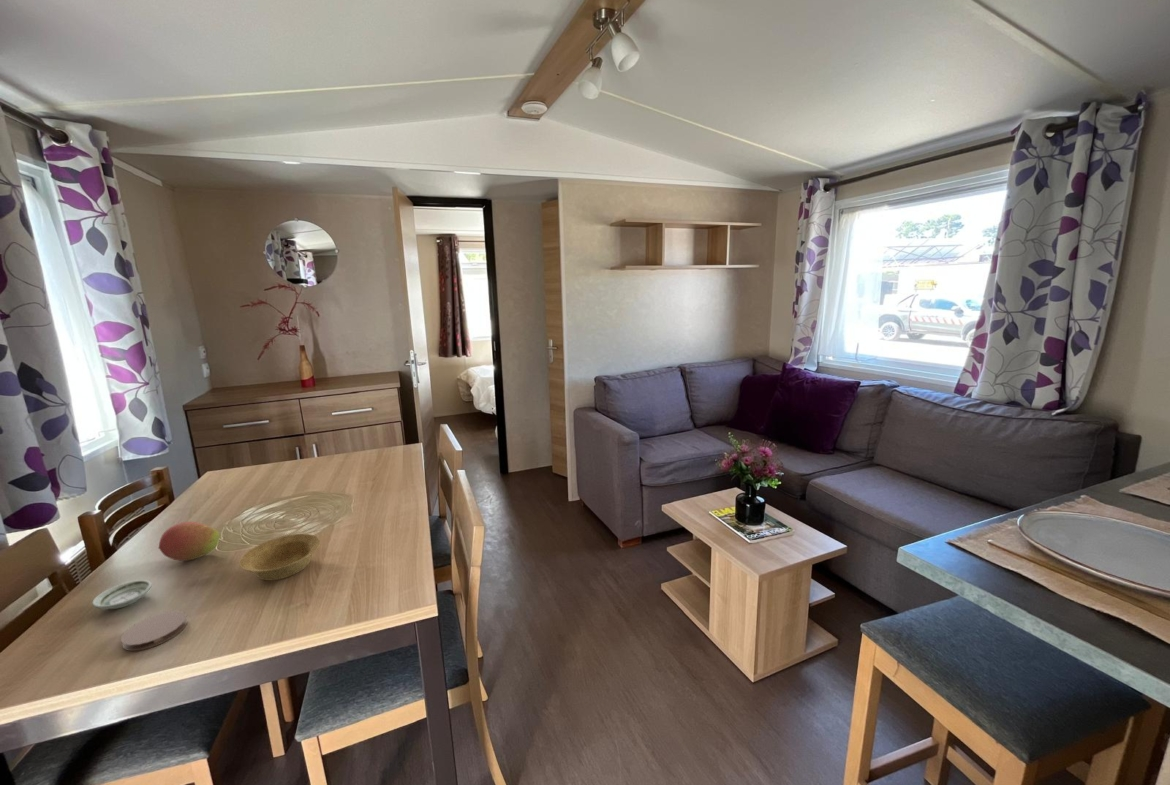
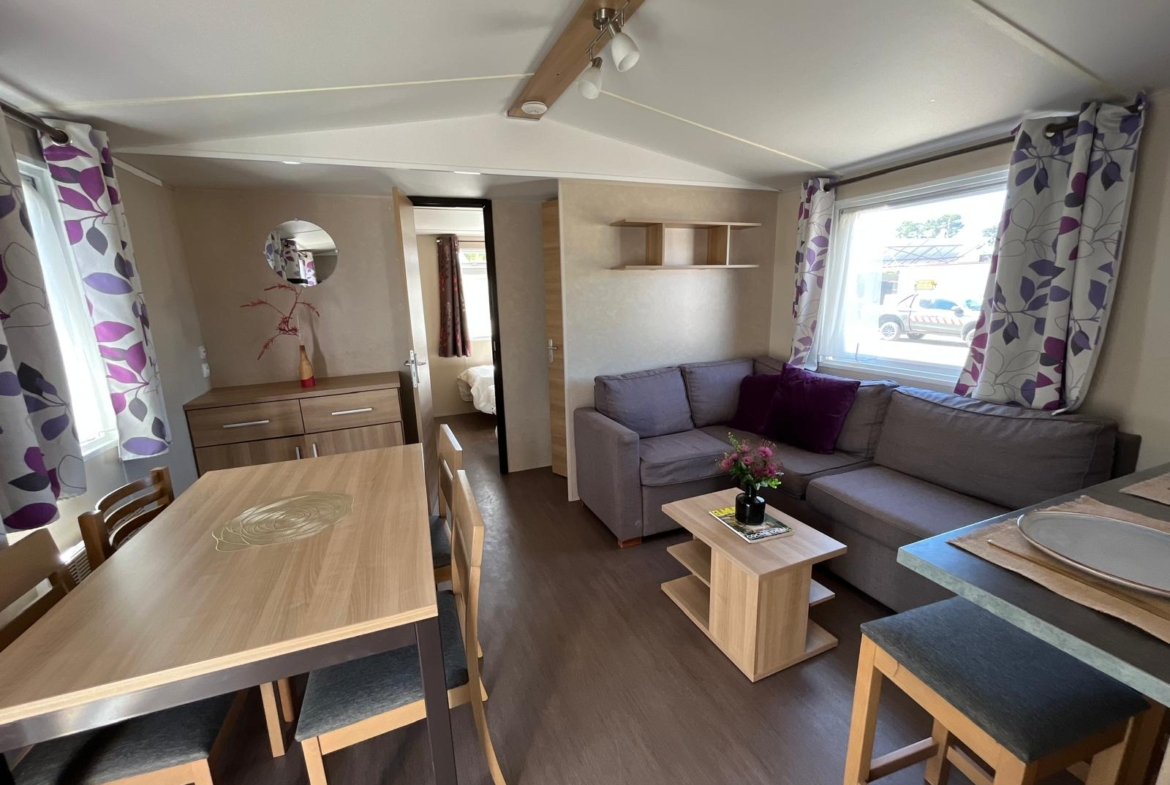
- saucer [91,579,152,610]
- coaster [120,610,189,652]
- fruit [157,521,220,562]
- bowl [238,533,321,581]
